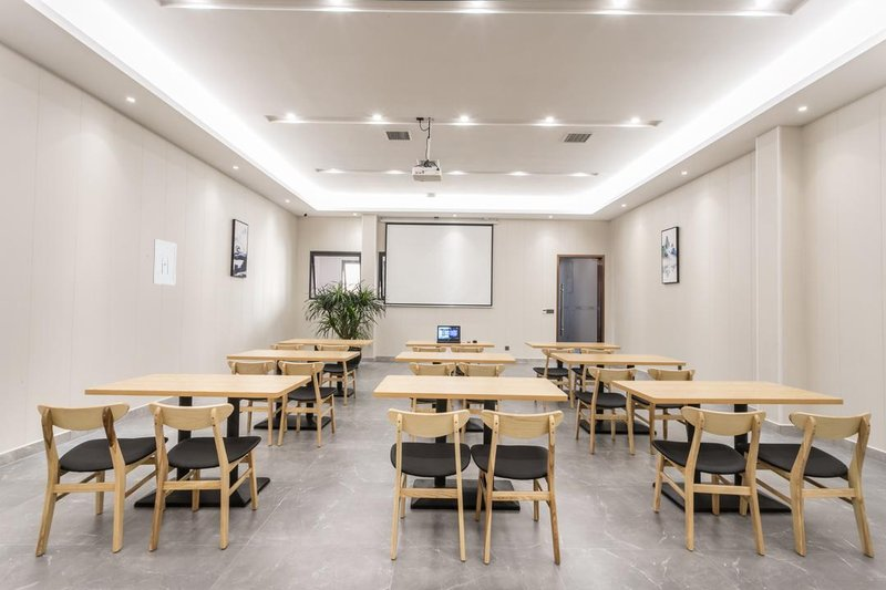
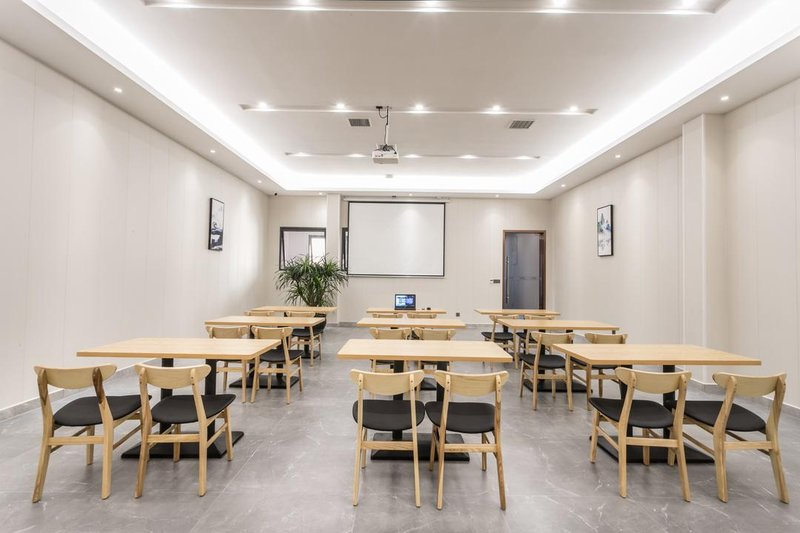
- wall art [152,238,177,286]
